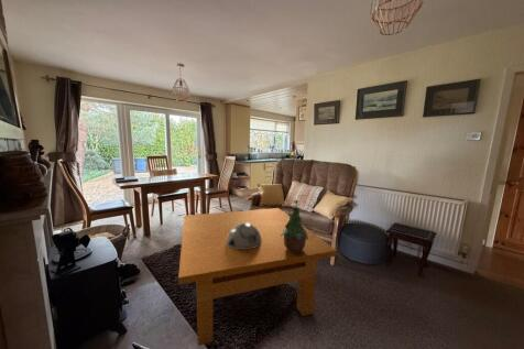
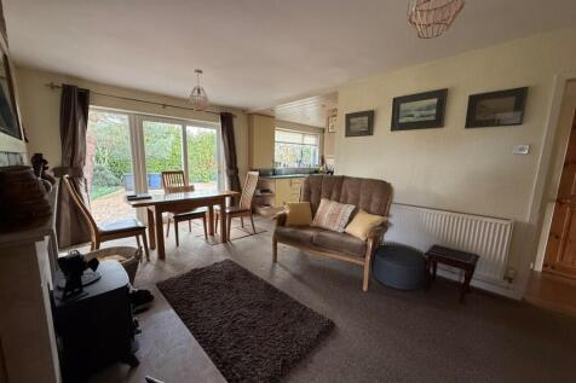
- table [177,207,338,347]
- decorative bowl [228,223,262,249]
- potted plant [281,199,308,252]
